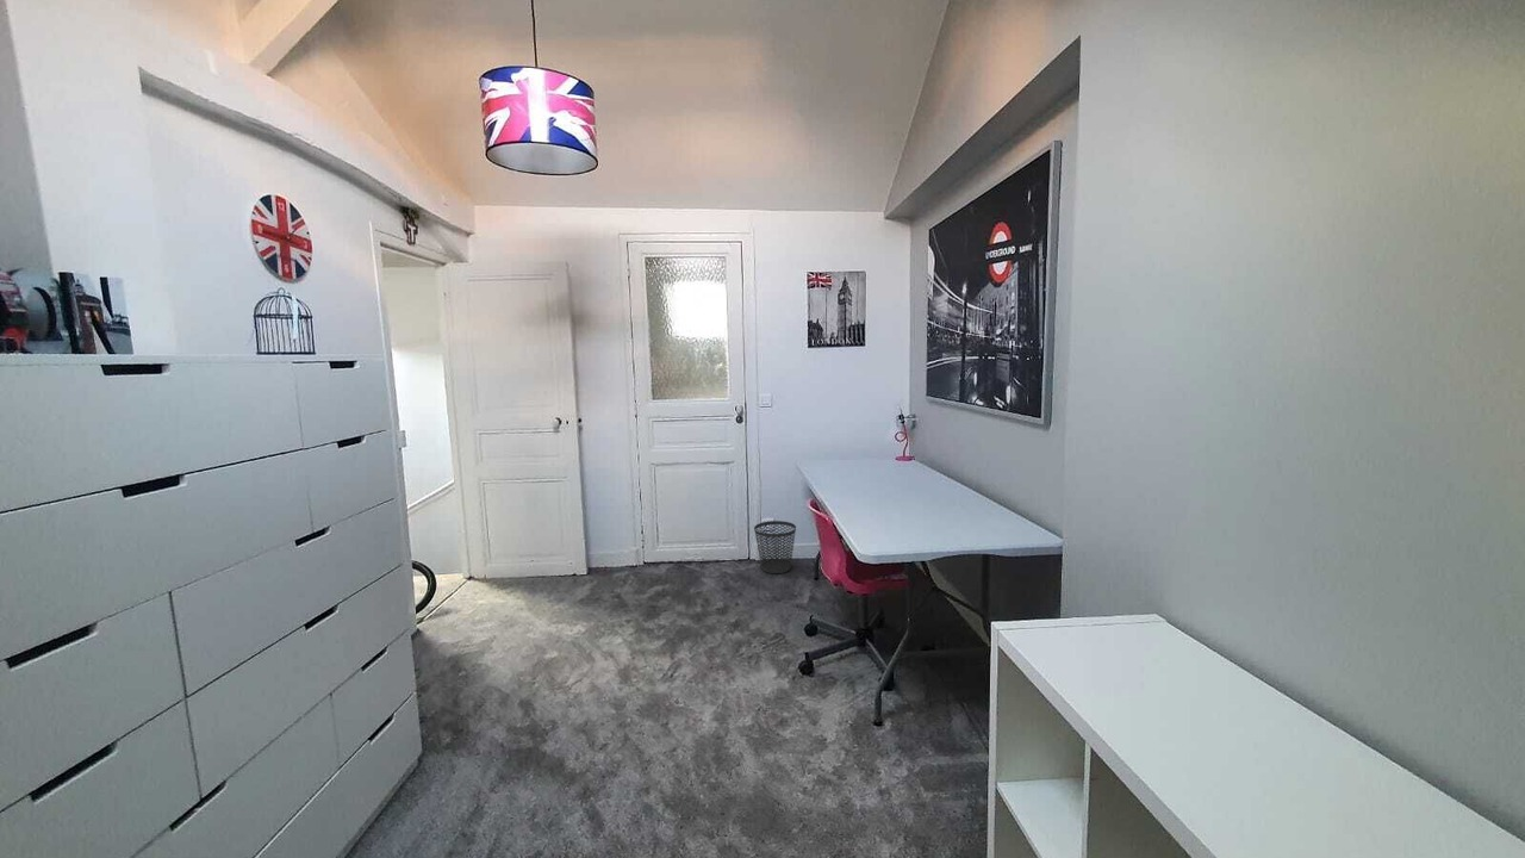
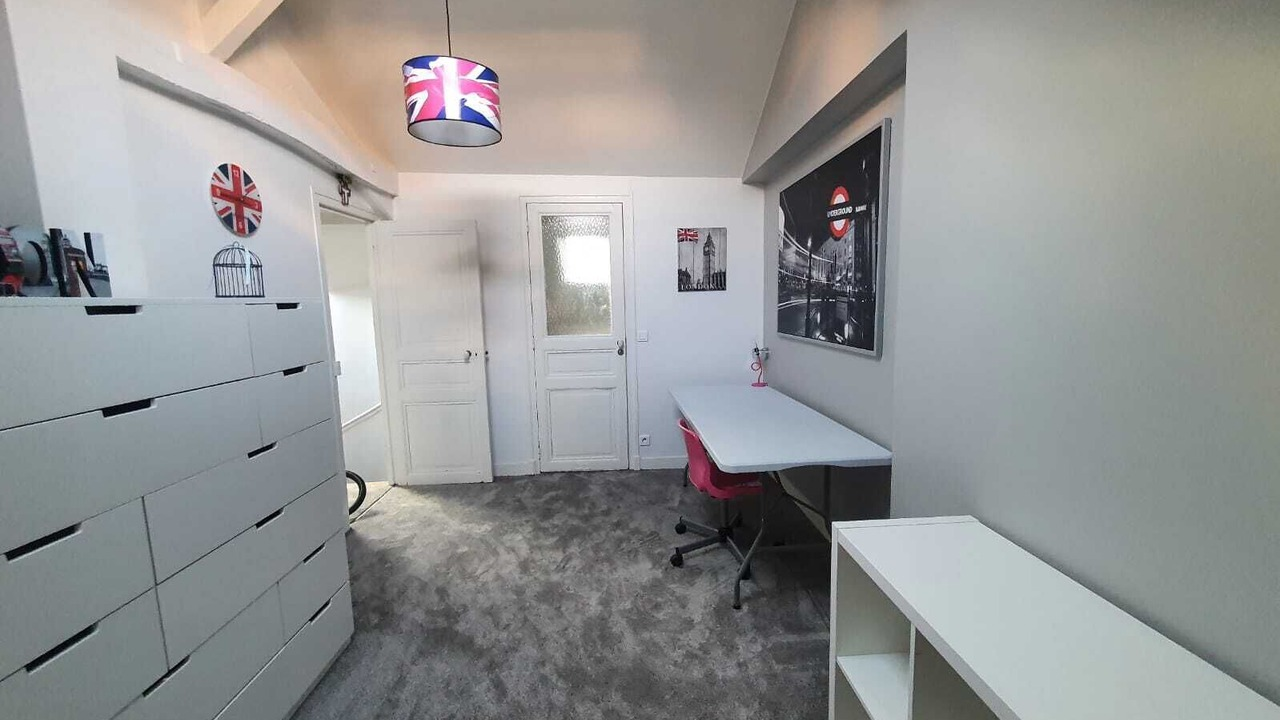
- wastebasket [753,520,797,574]
